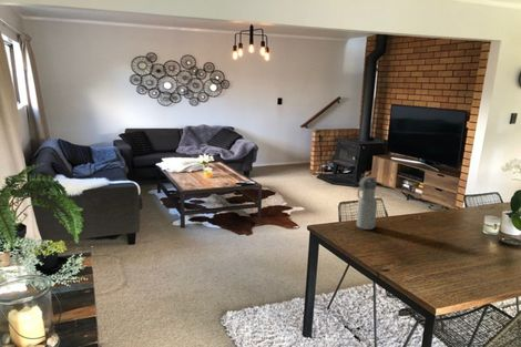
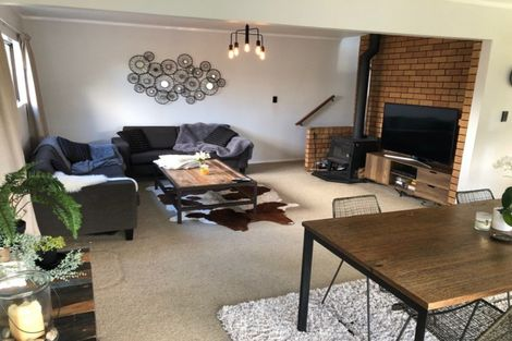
- water bottle [356,175,378,231]
